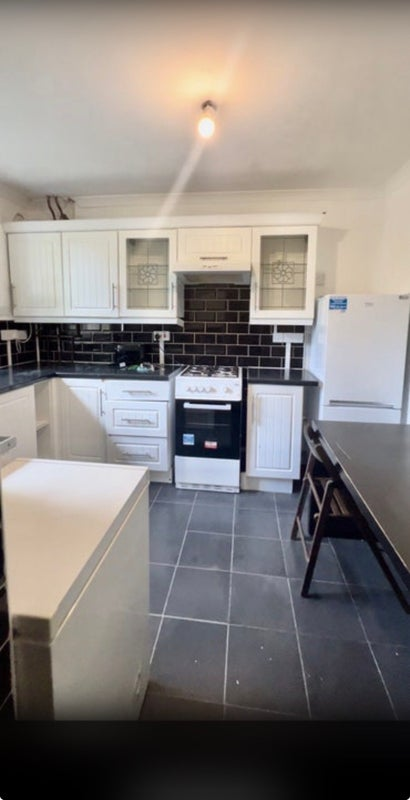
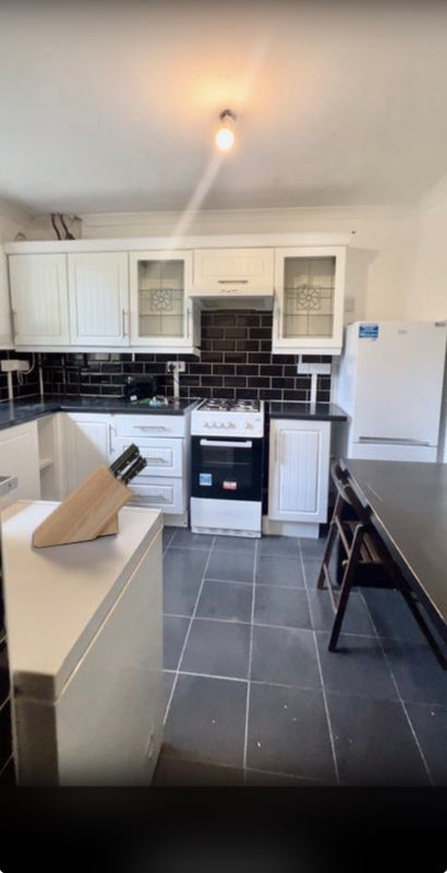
+ knife block [33,442,148,549]
